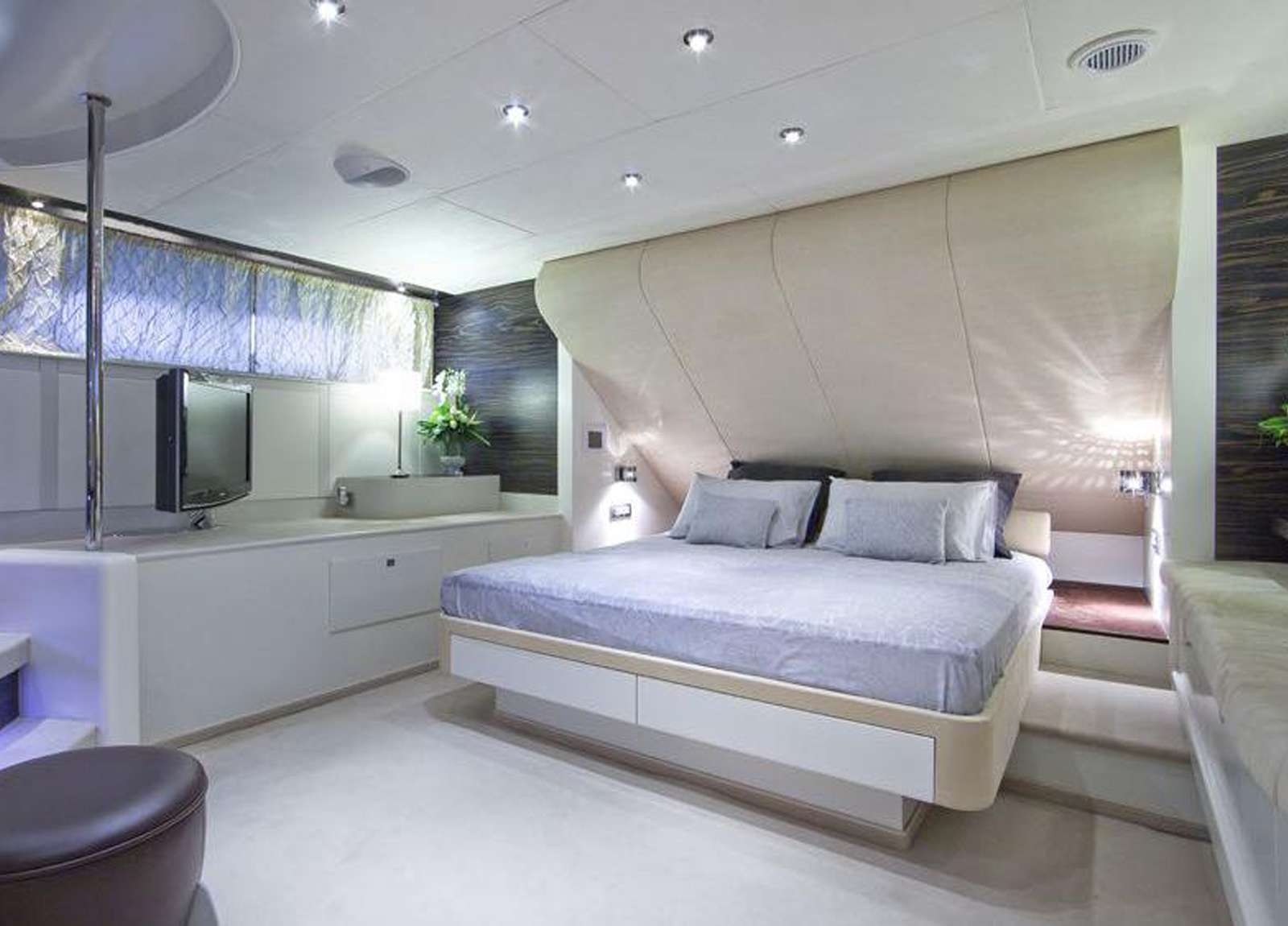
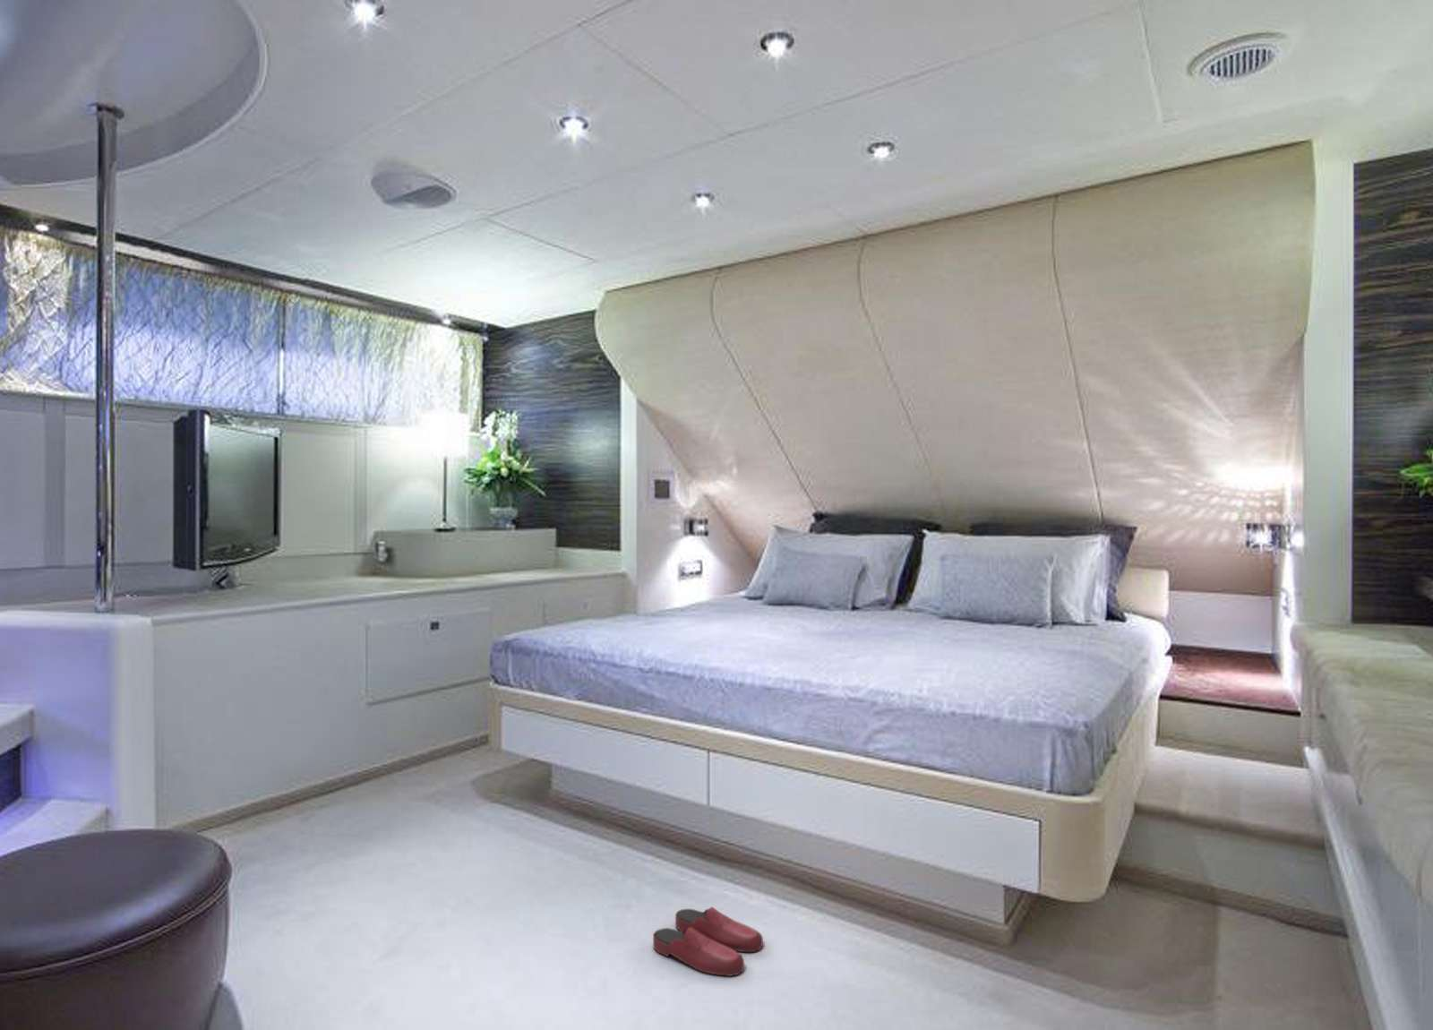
+ slippers [652,907,764,977]
